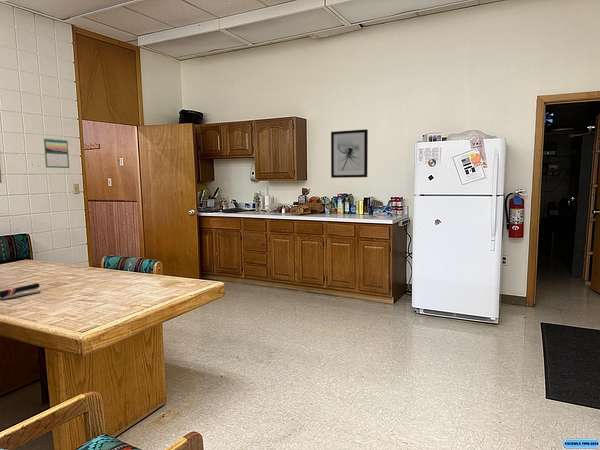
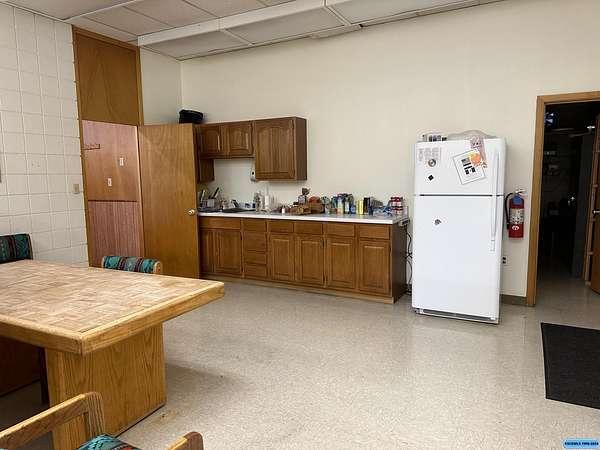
- calendar [43,137,70,169]
- stapler [0,282,41,301]
- wall art [330,128,369,179]
